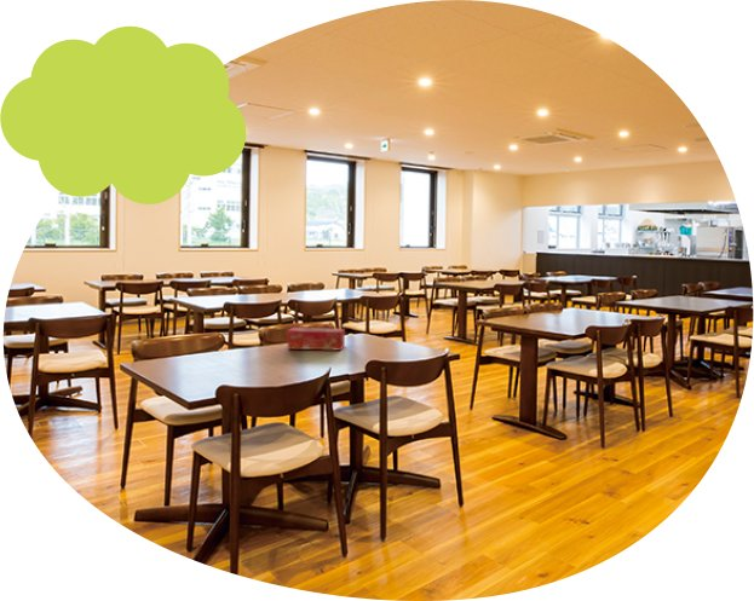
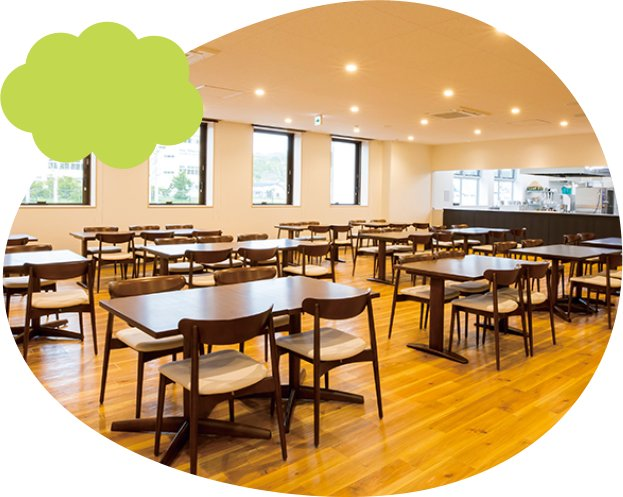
- tissue box [287,326,346,352]
